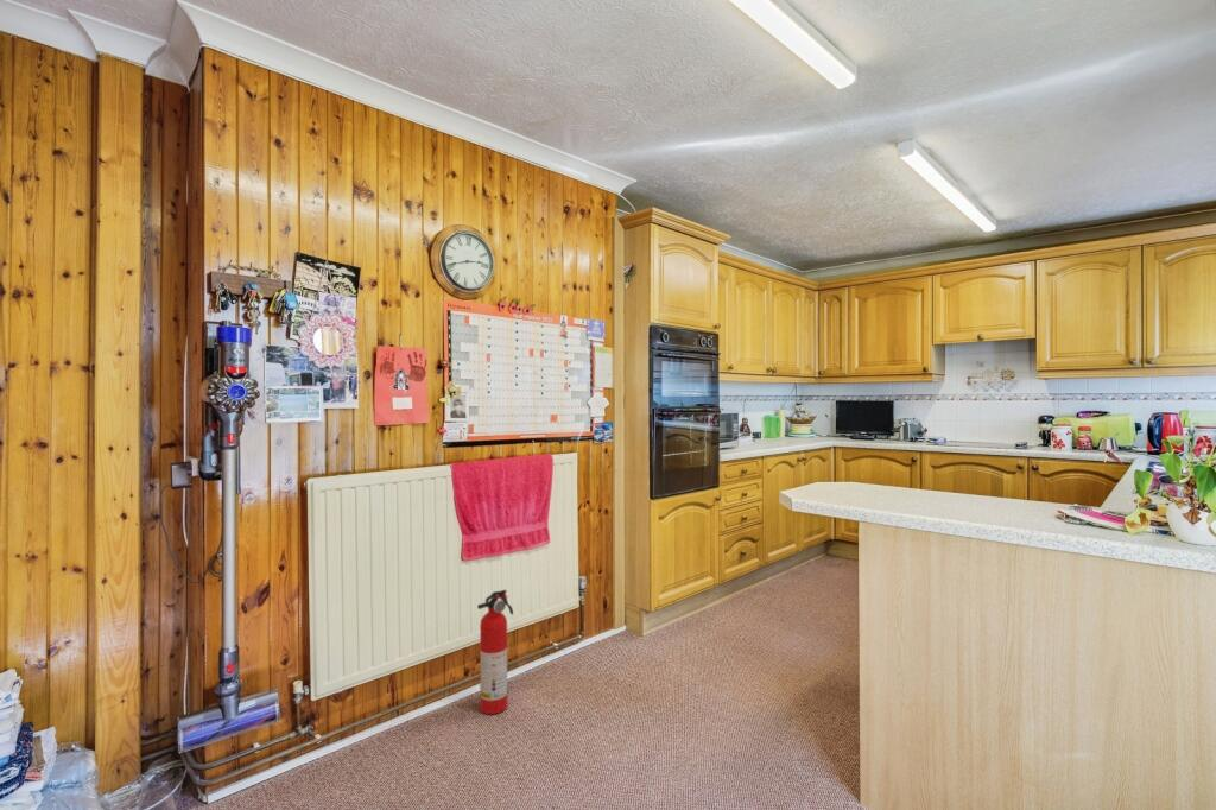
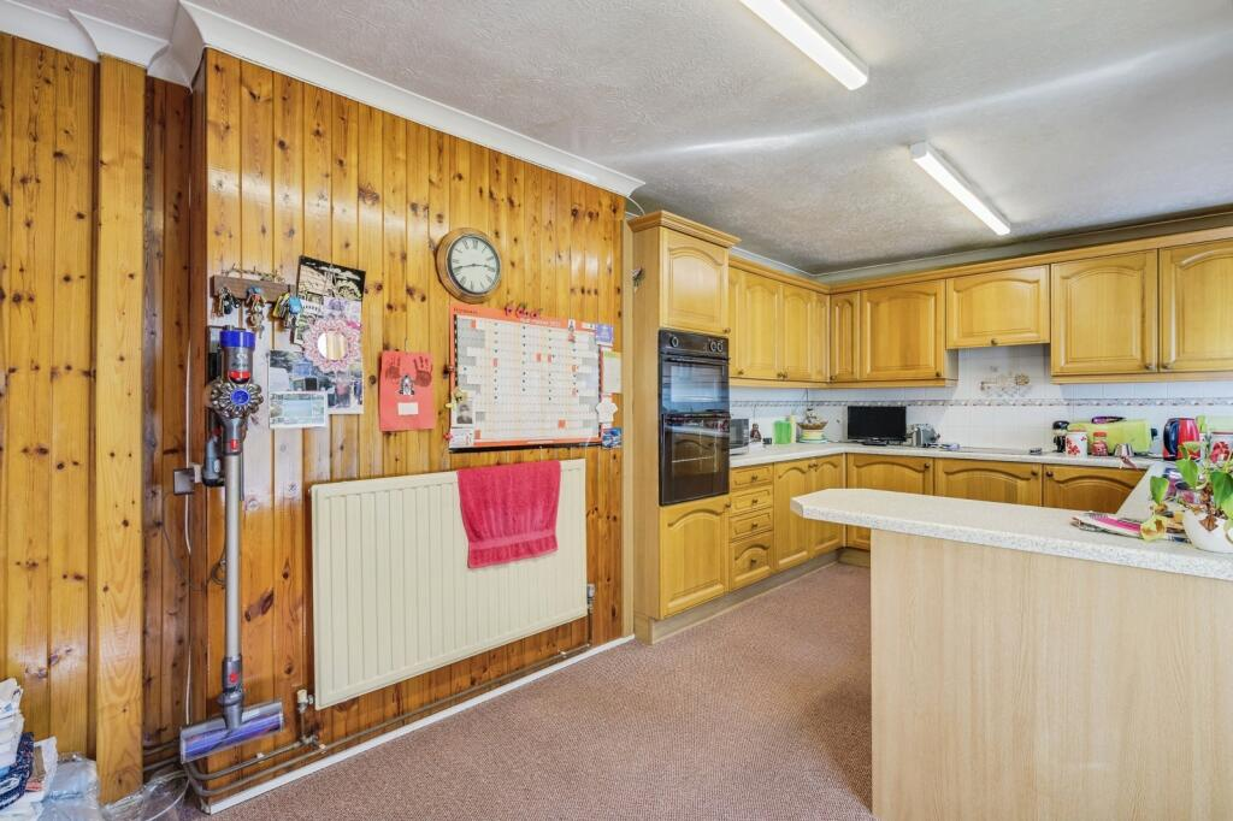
- fire extinguisher [476,589,514,715]
